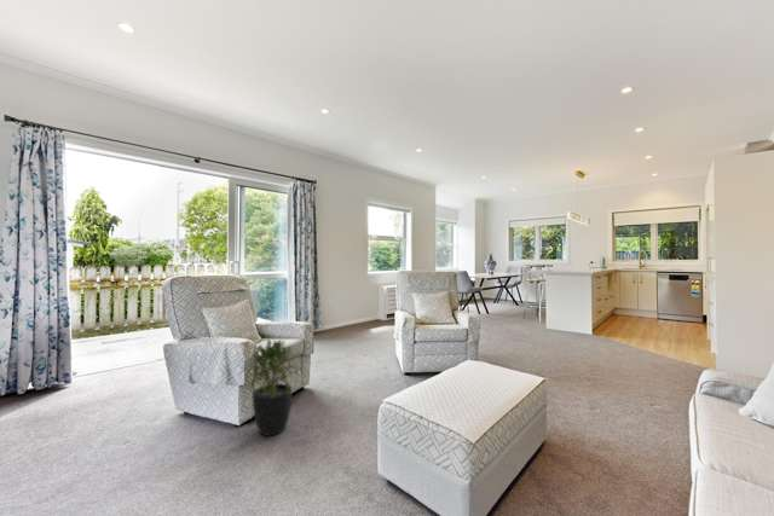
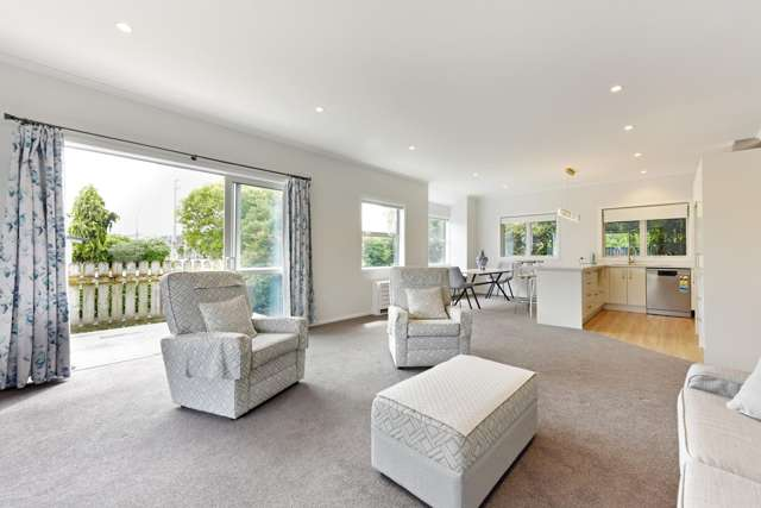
- potted plant [241,337,300,437]
